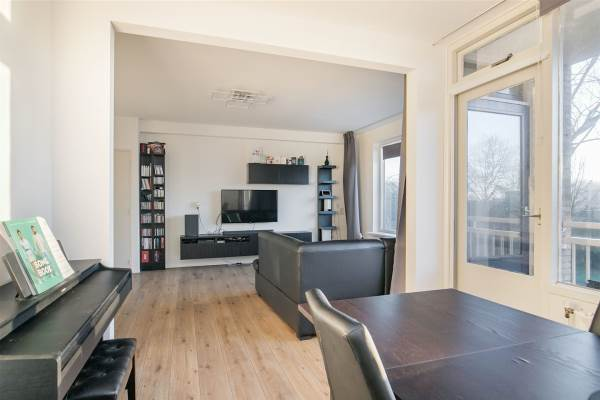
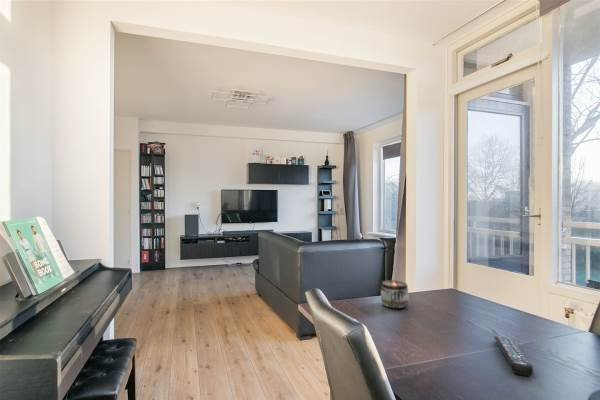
+ candle holder [380,279,410,309]
+ remote control [493,335,534,377]
